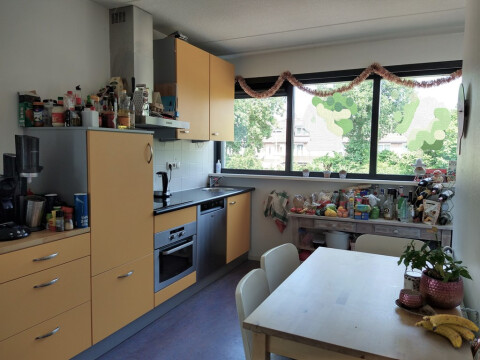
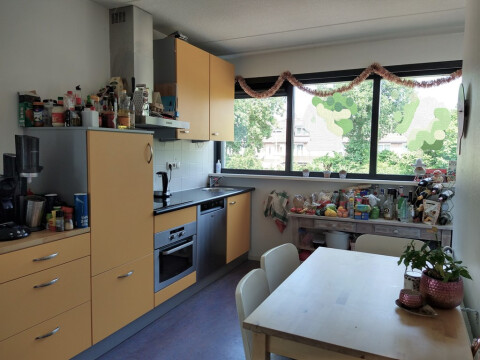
- banana [414,313,480,350]
